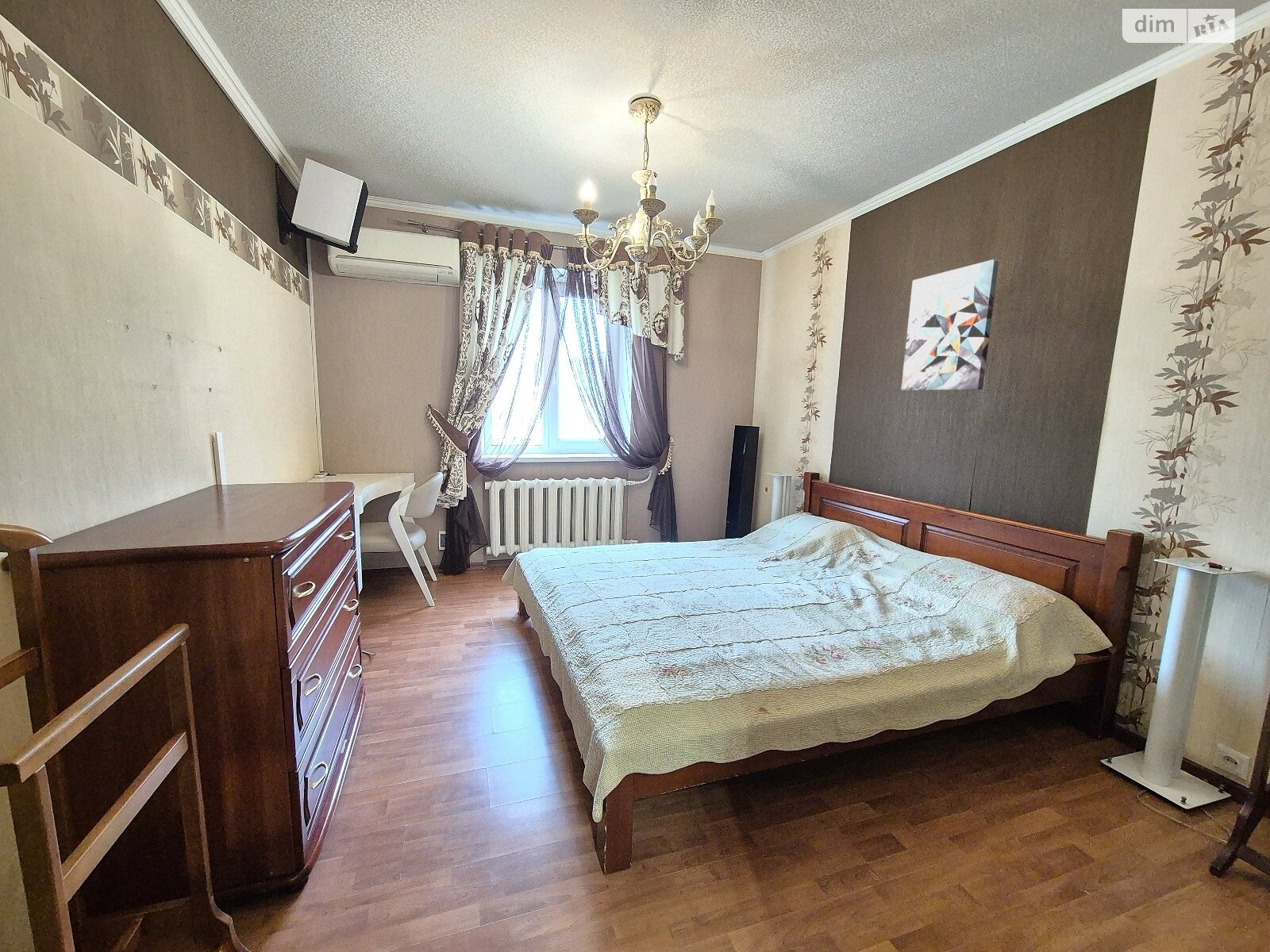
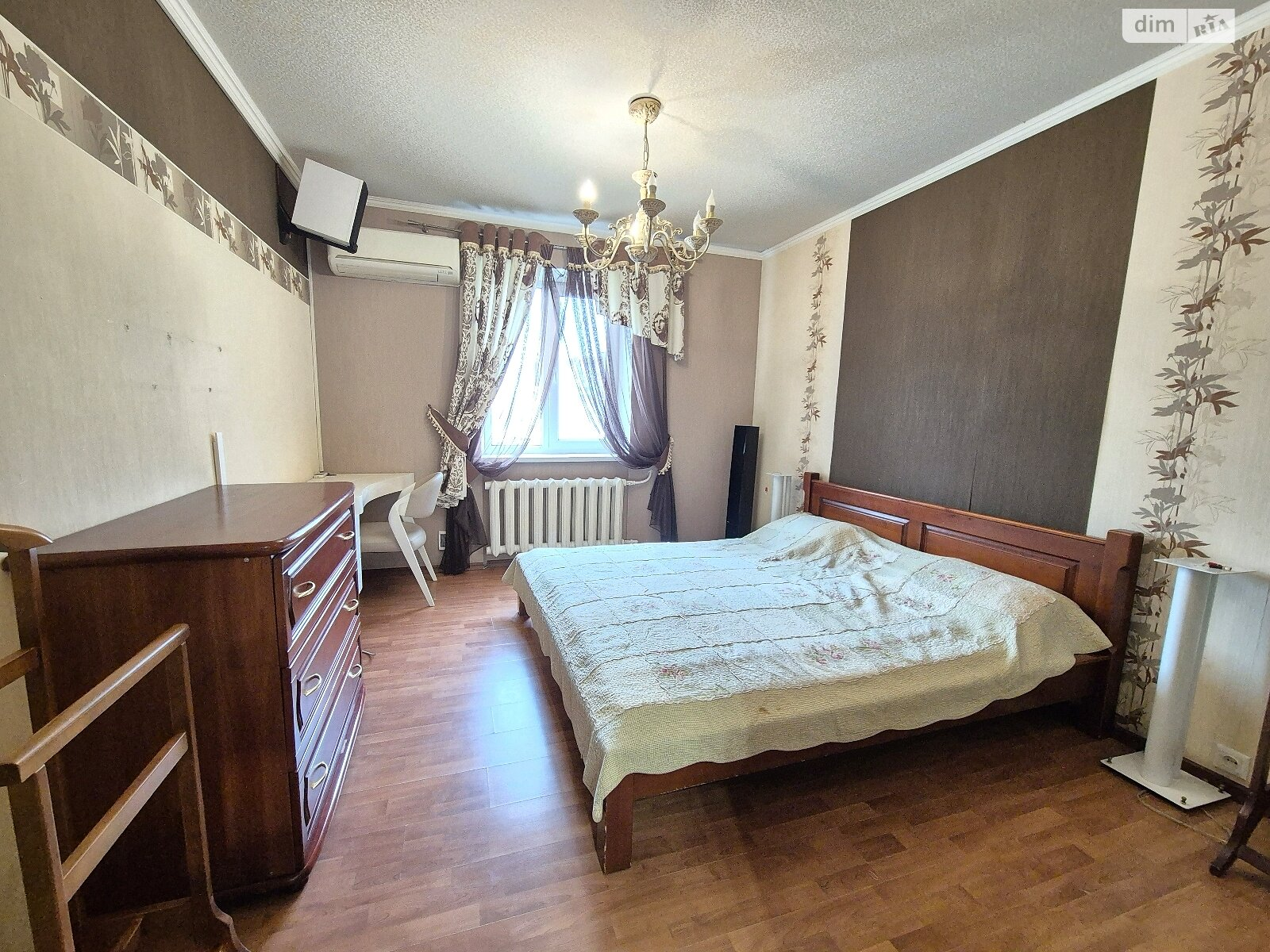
- wall art [901,259,999,392]
